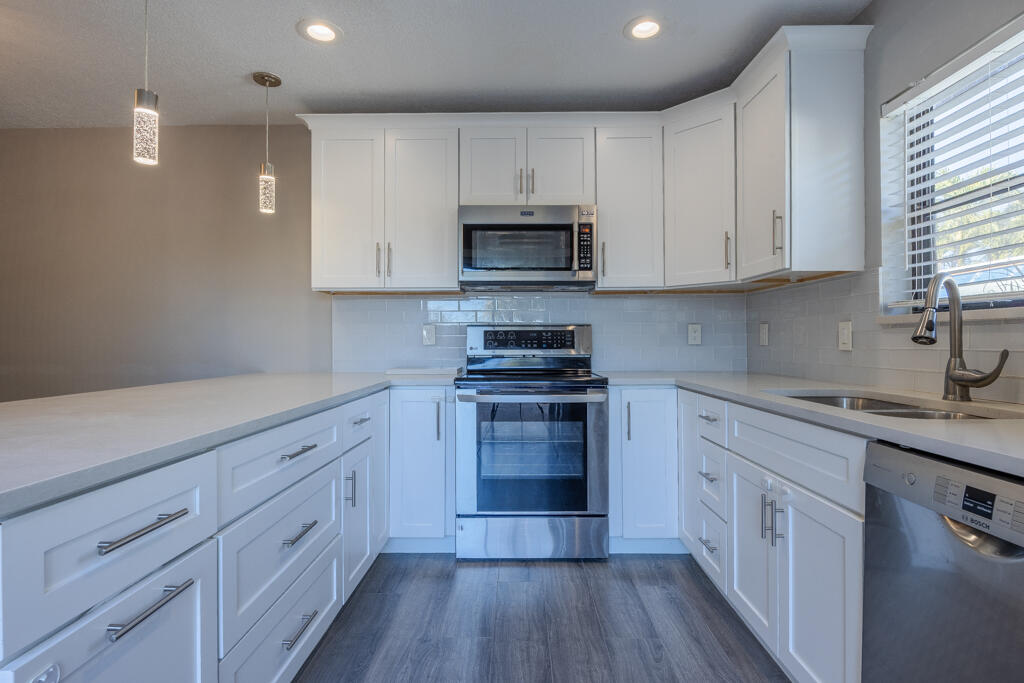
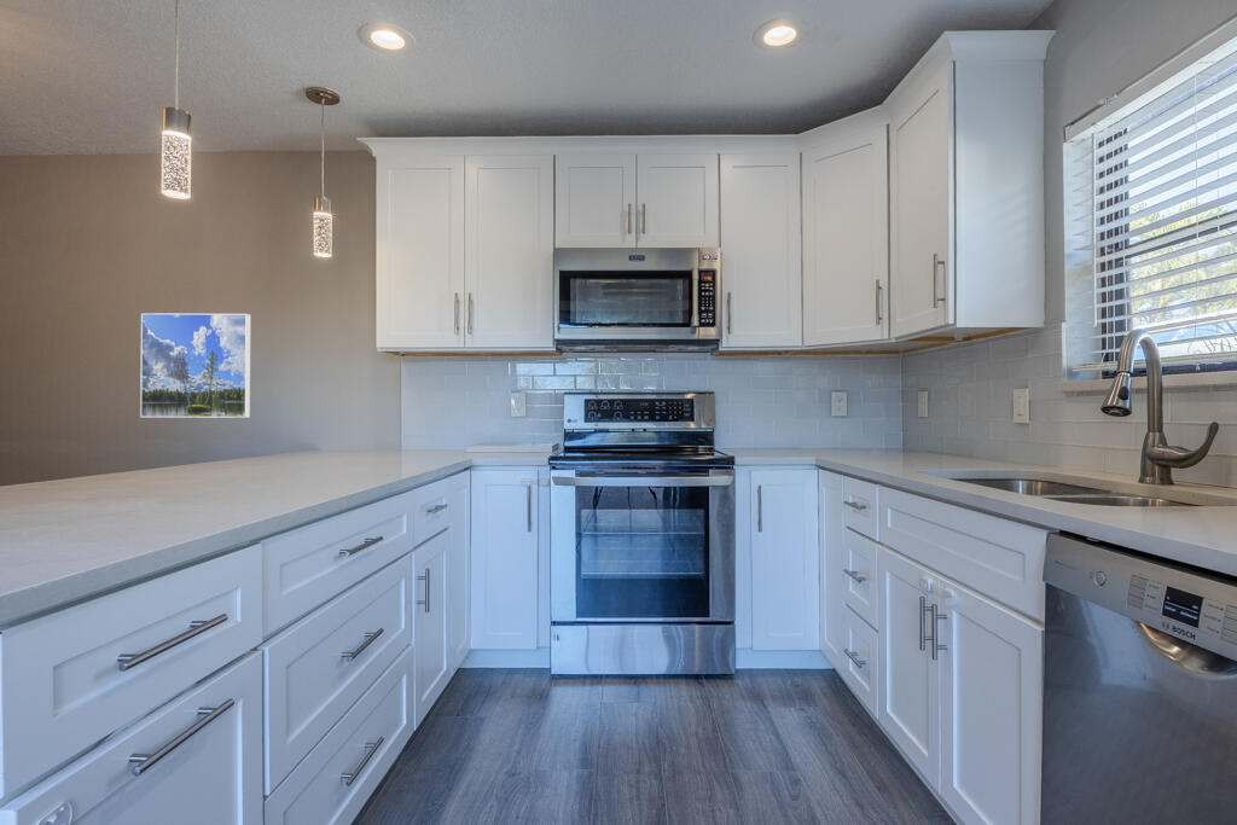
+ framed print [139,312,251,419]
